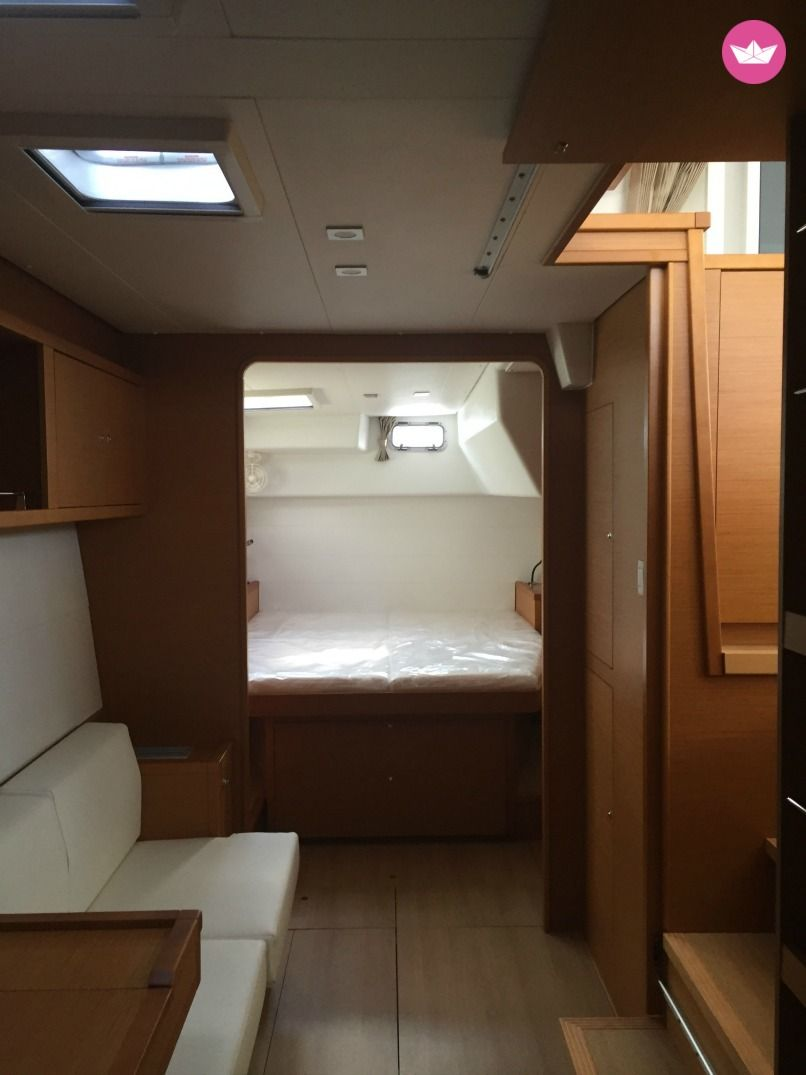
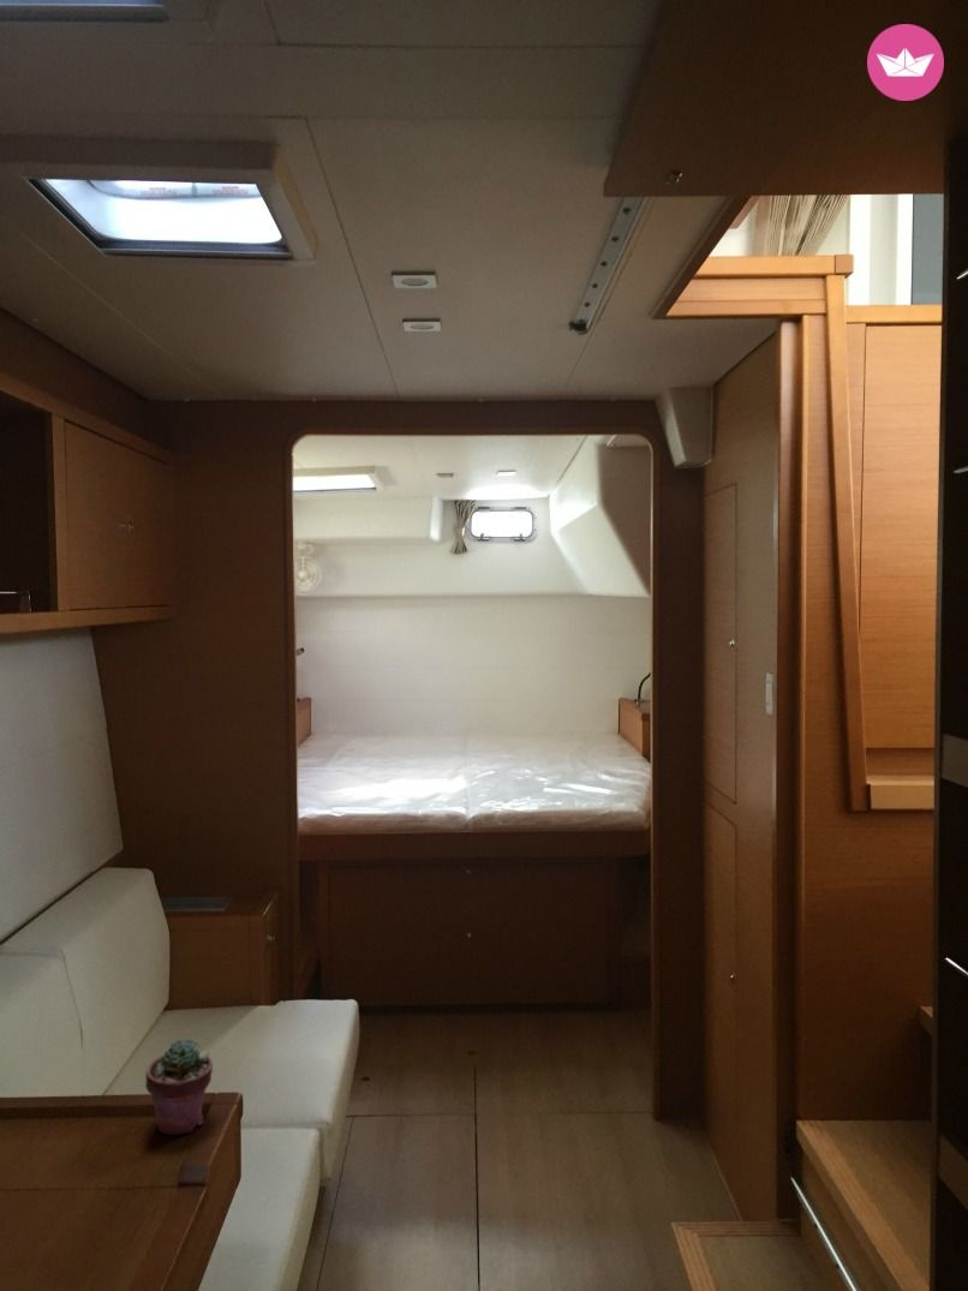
+ potted succulent [144,1038,214,1136]
